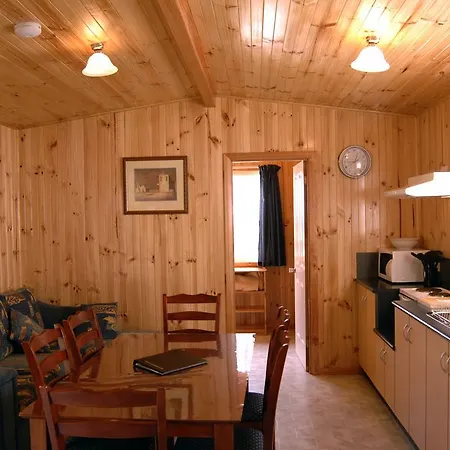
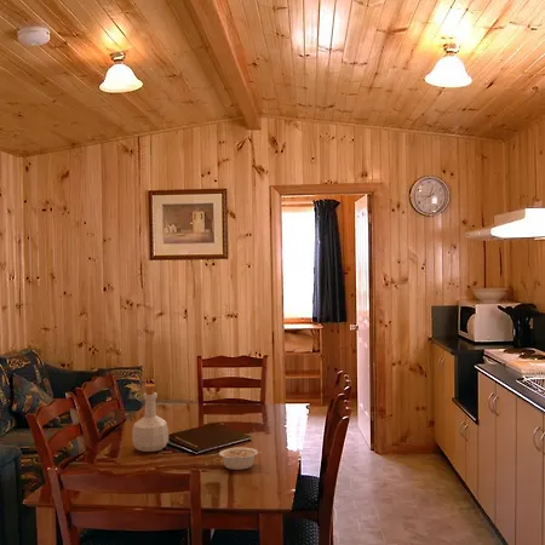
+ legume [218,447,260,471]
+ bottle [131,383,170,453]
